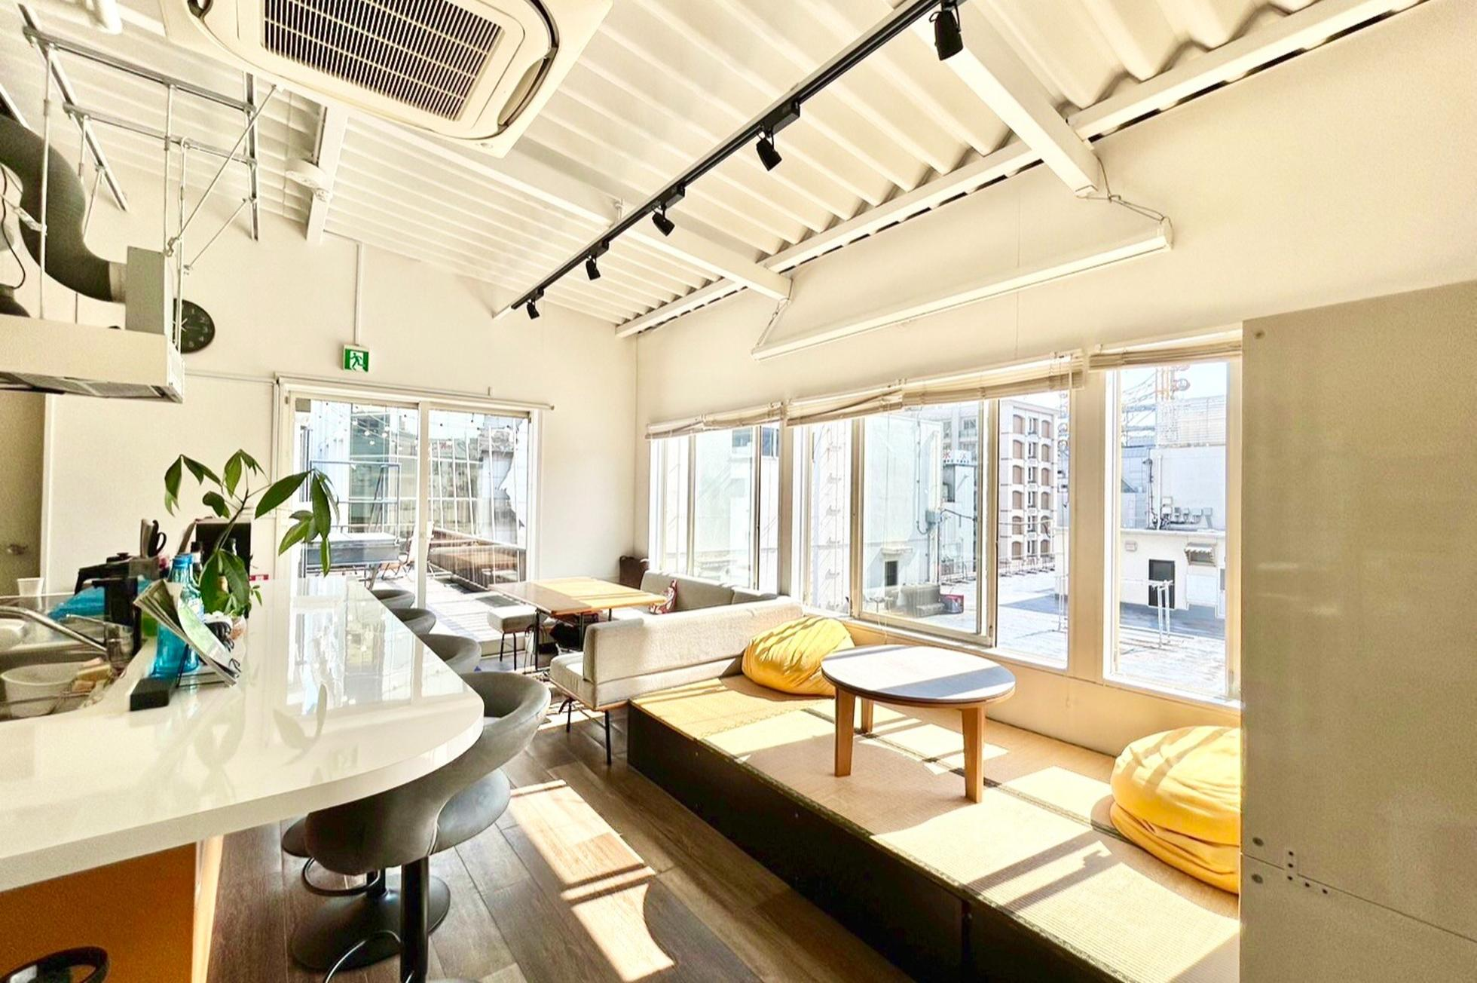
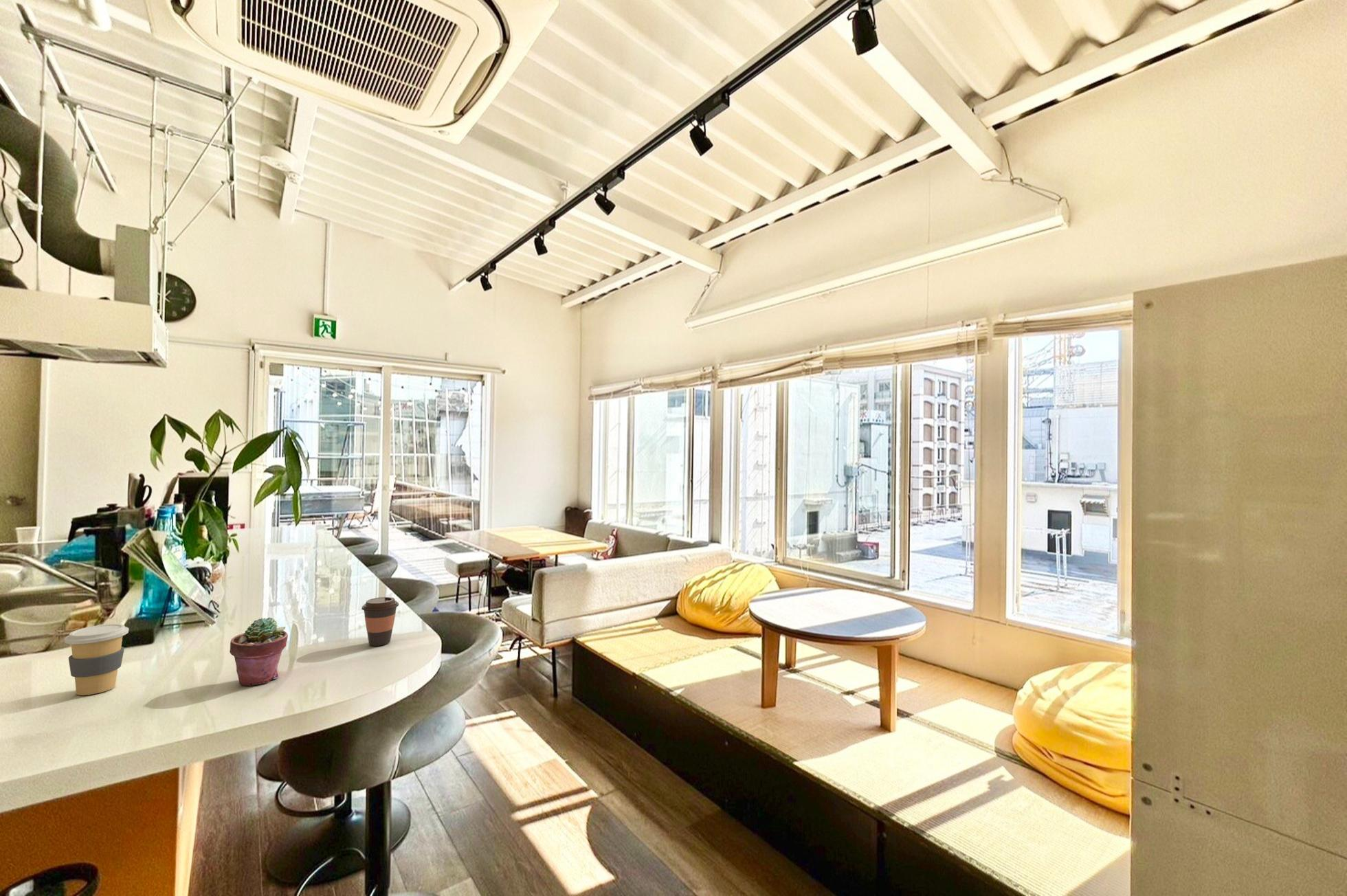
+ coffee cup [64,623,129,696]
+ coffee cup [361,596,399,647]
+ potted succulent [229,617,289,686]
